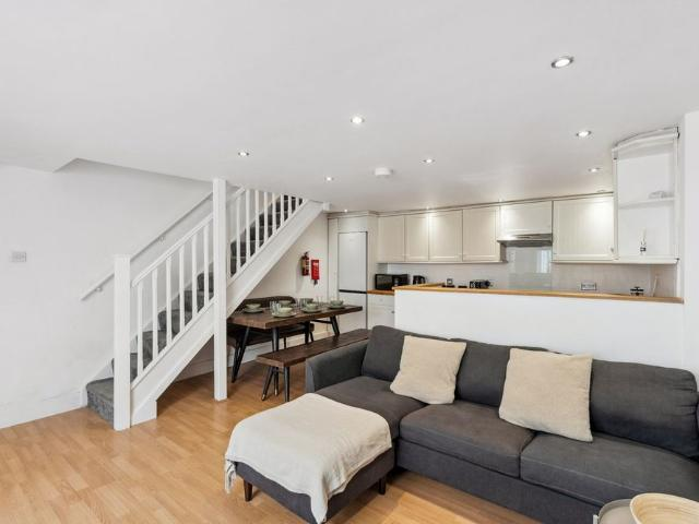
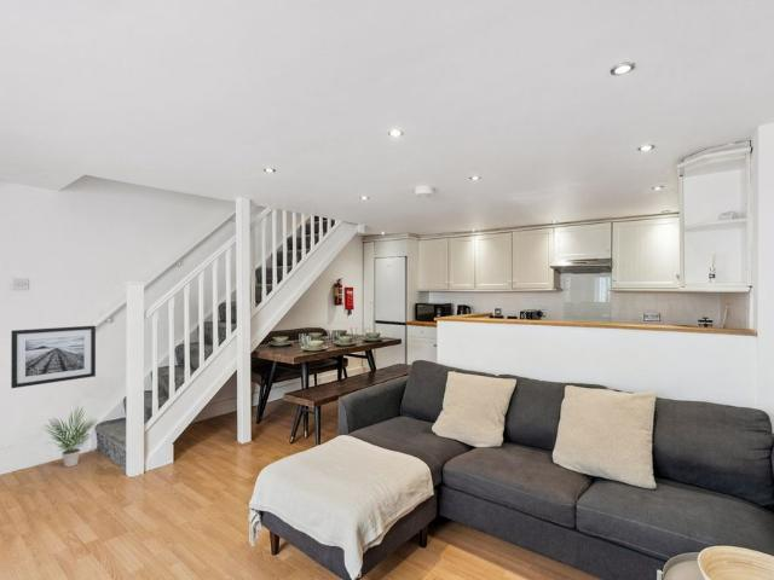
+ wall art [10,325,97,389]
+ potted plant [40,406,98,468]
